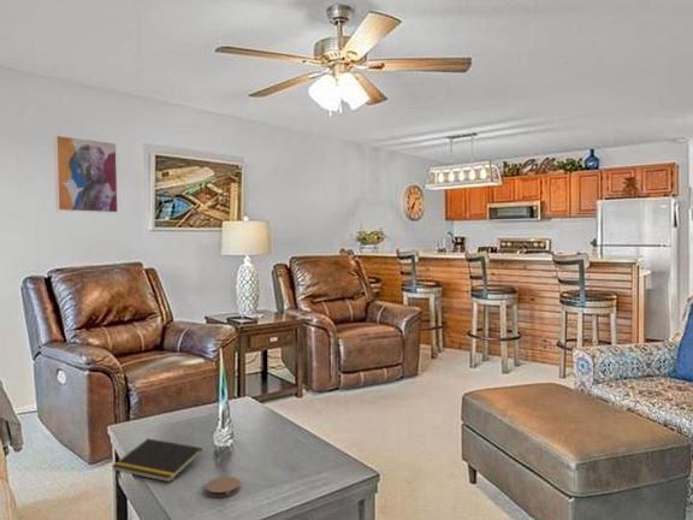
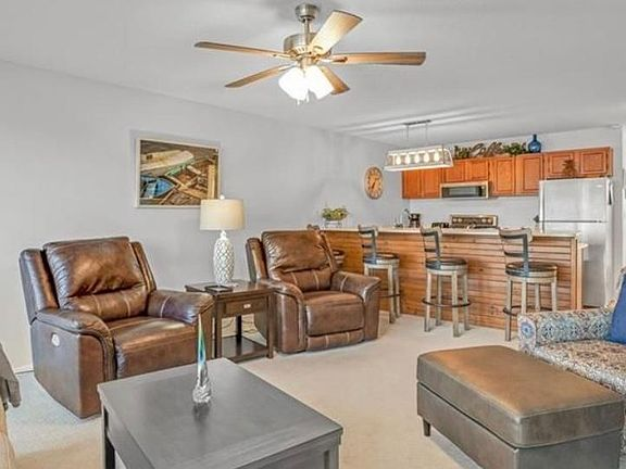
- wall art [53,134,119,214]
- notepad [111,437,205,483]
- coaster [205,475,242,498]
